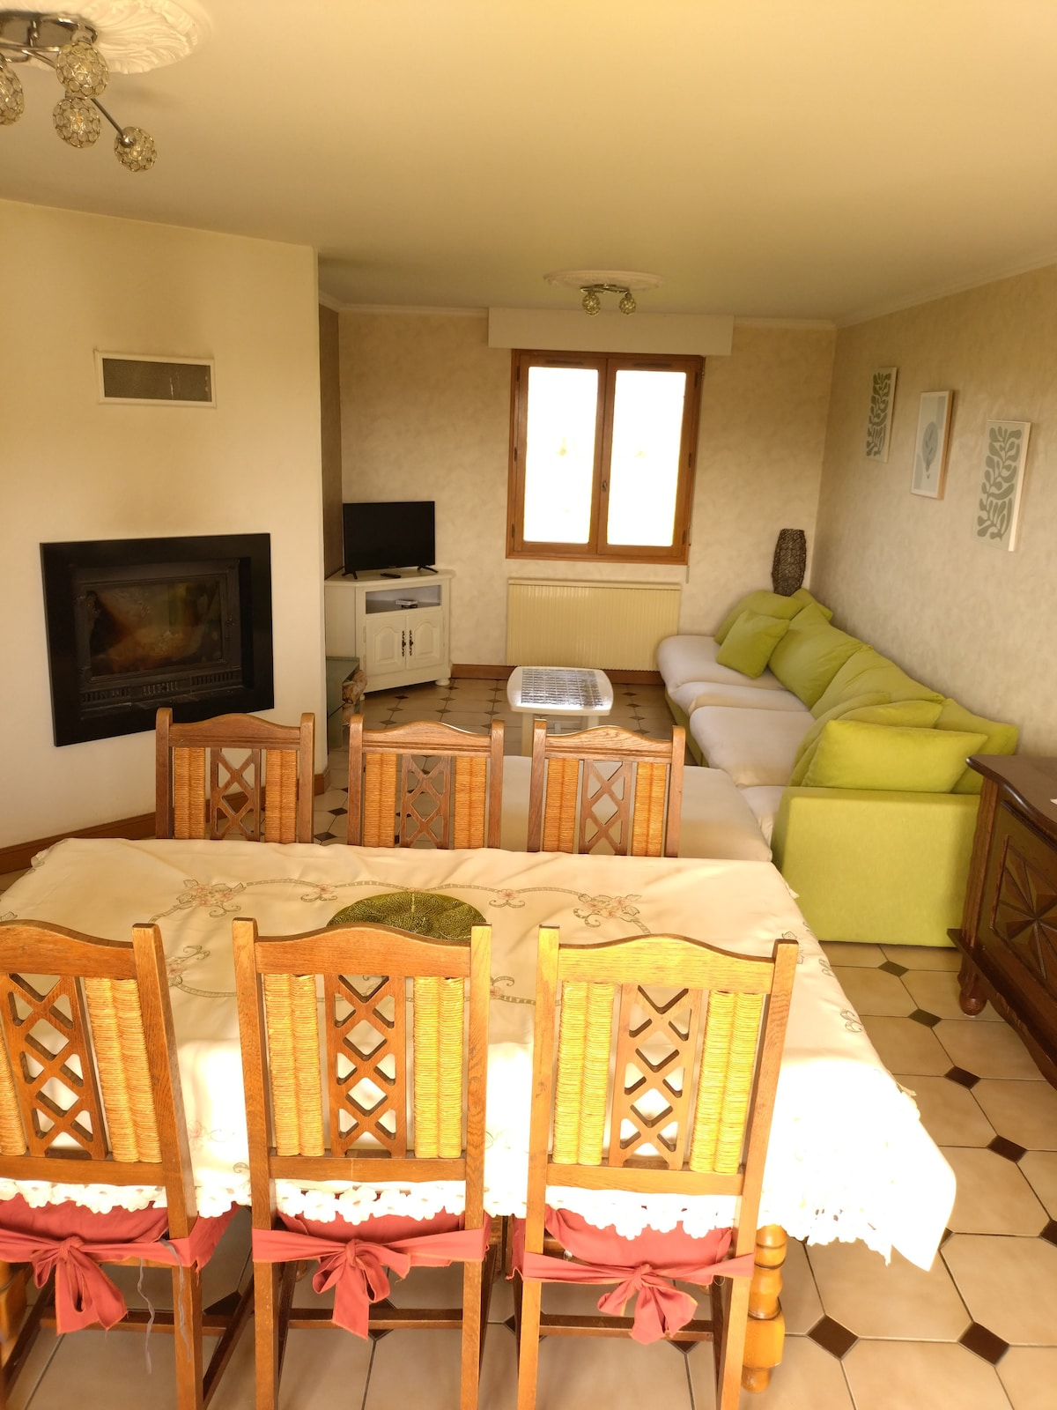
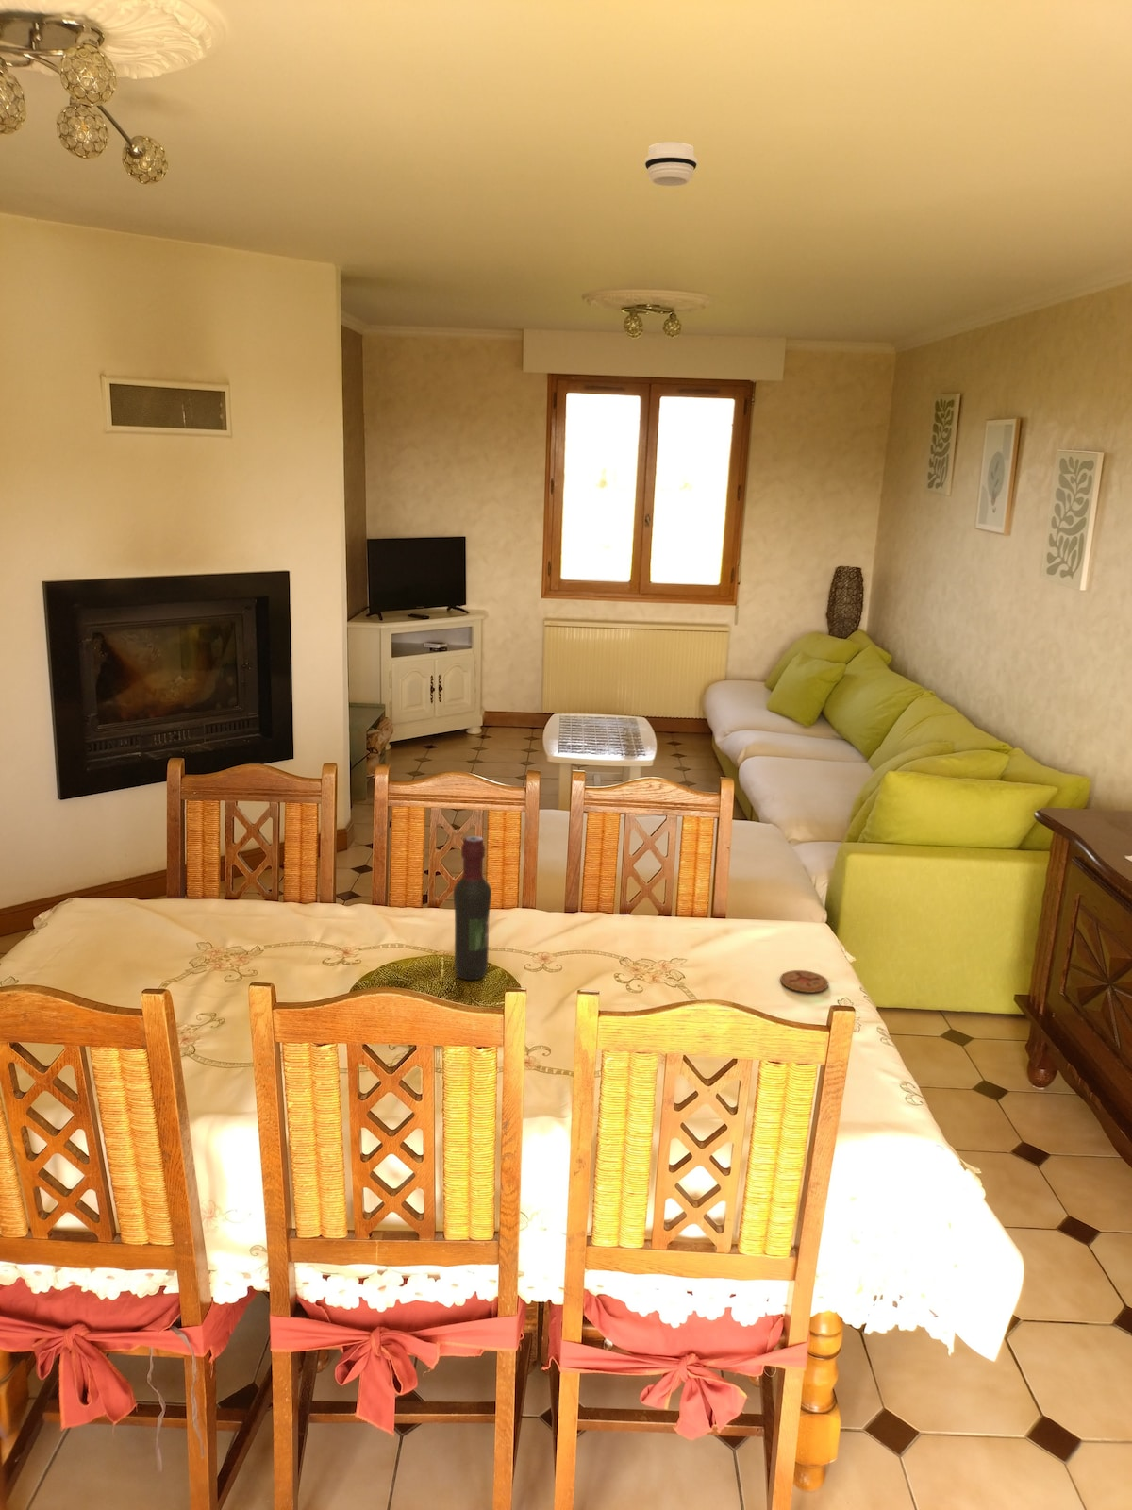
+ smoke detector [644,140,698,187]
+ coaster [779,969,829,994]
+ wine bottle [453,835,492,981]
